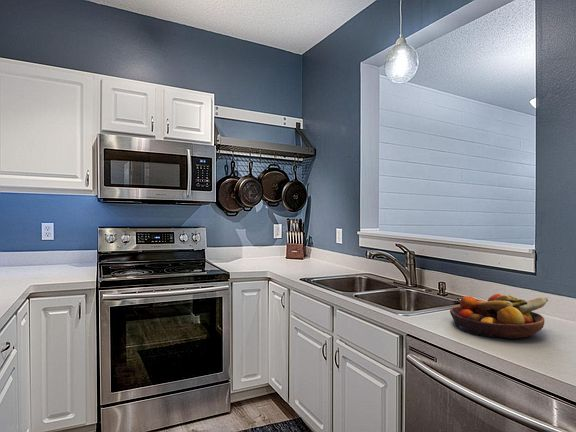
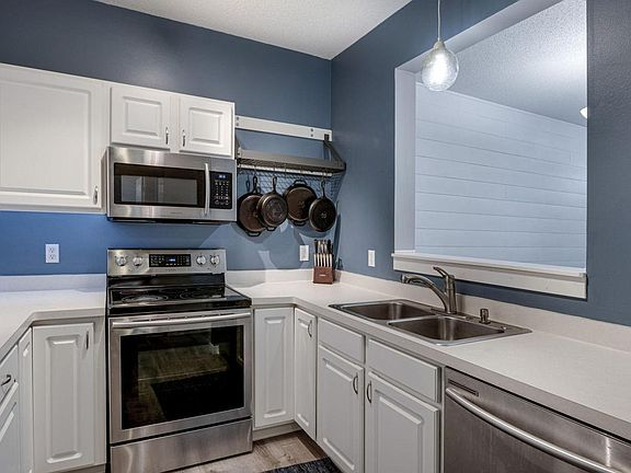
- fruit bowl [449,293,549,340]
